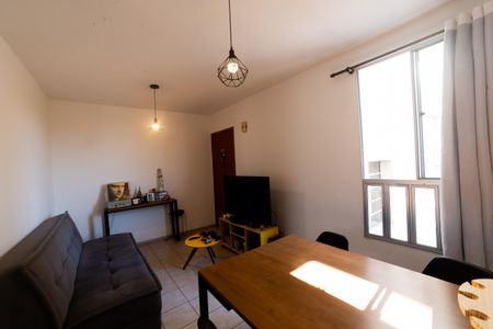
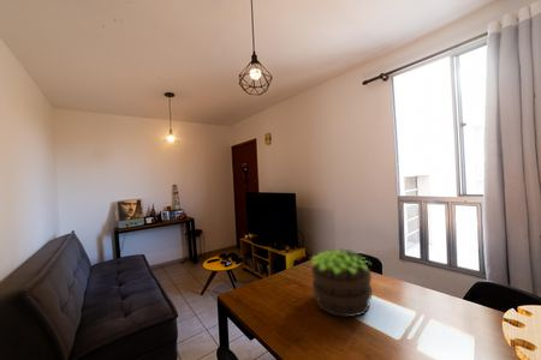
+ potted plant [310,248,373,318]
